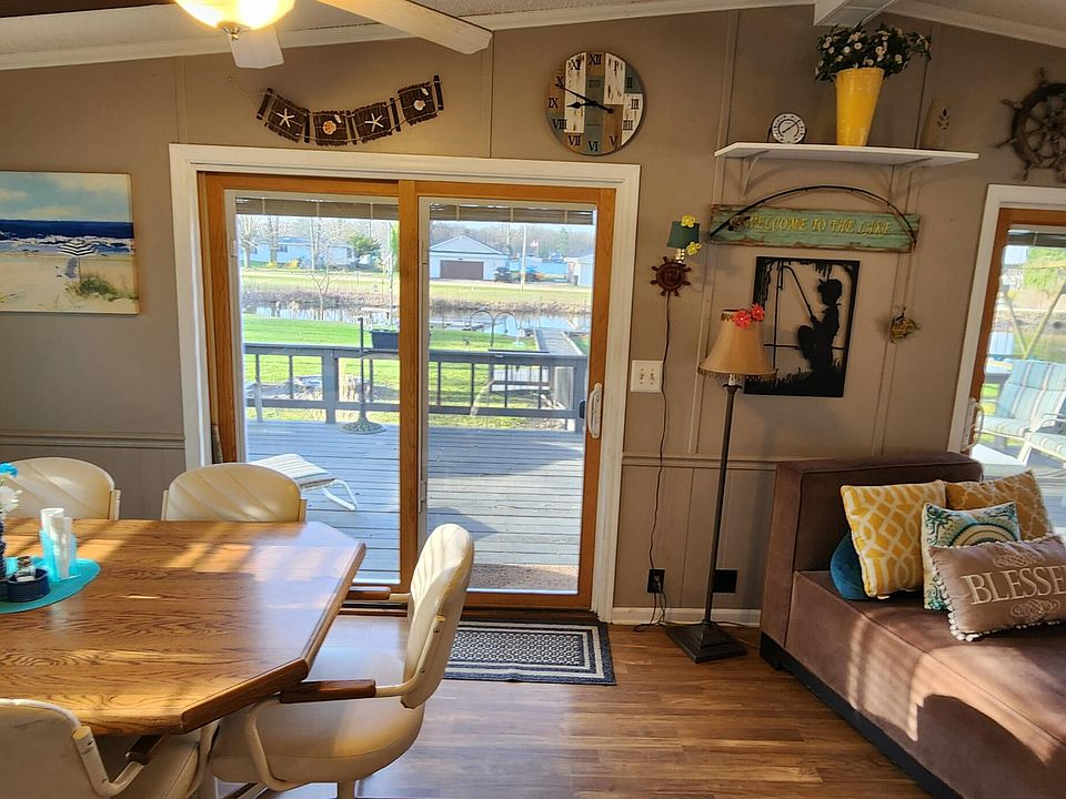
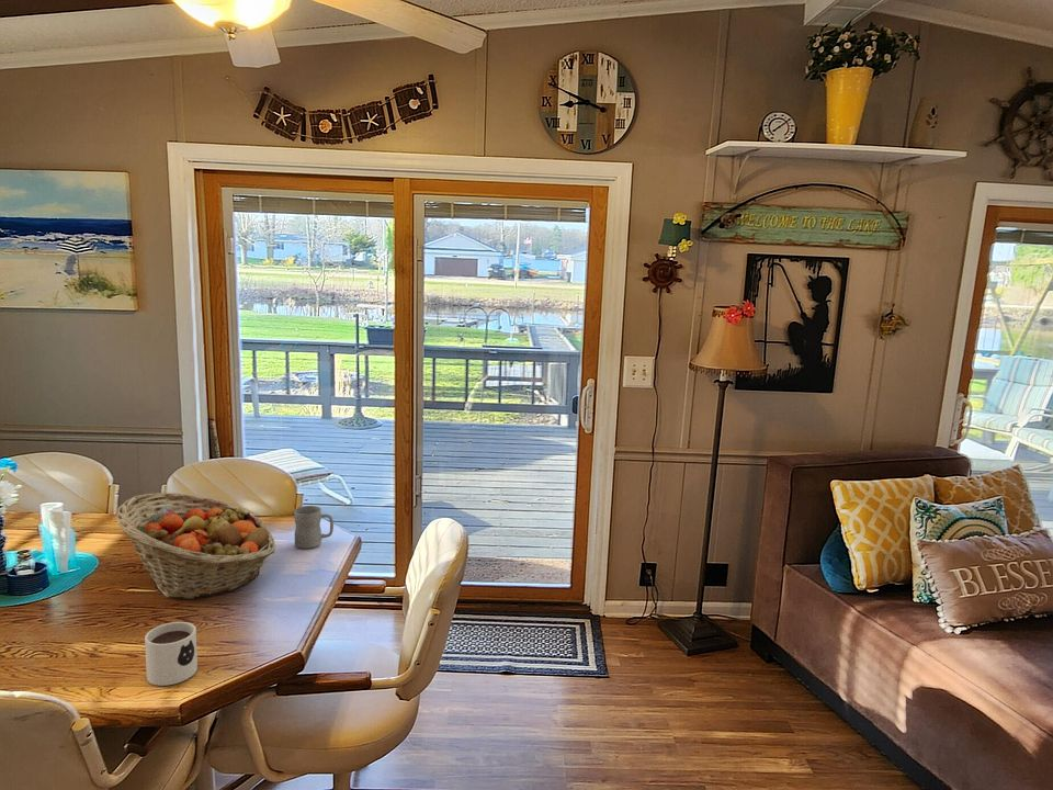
+ fruit basket [116,492,276,600]
+ mug [293,505,335,550]
+ mug [144,621,199,687]
